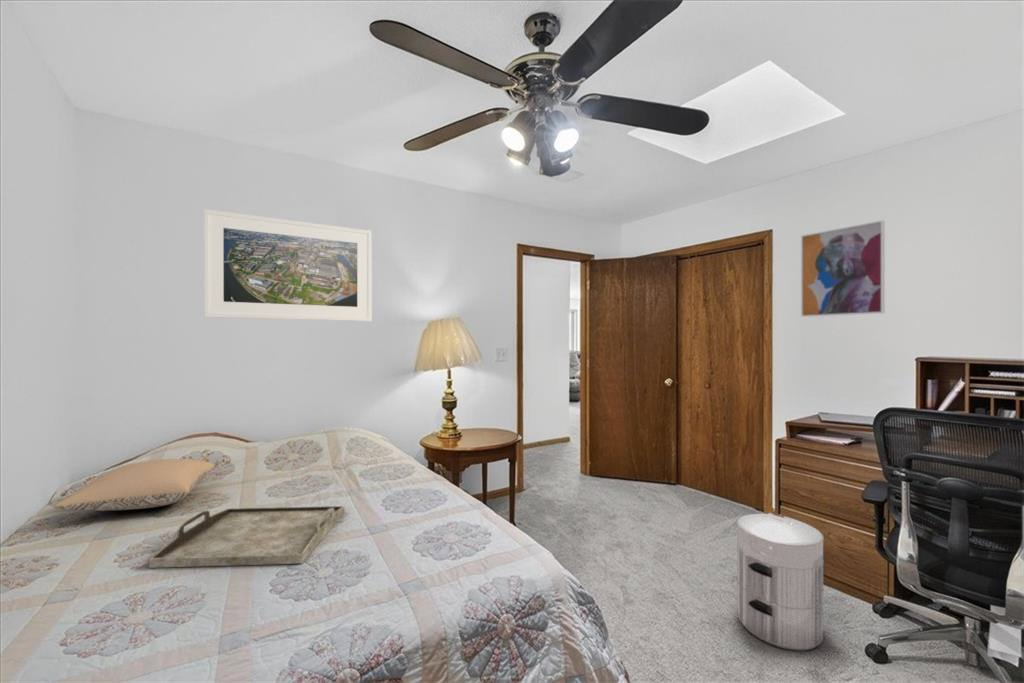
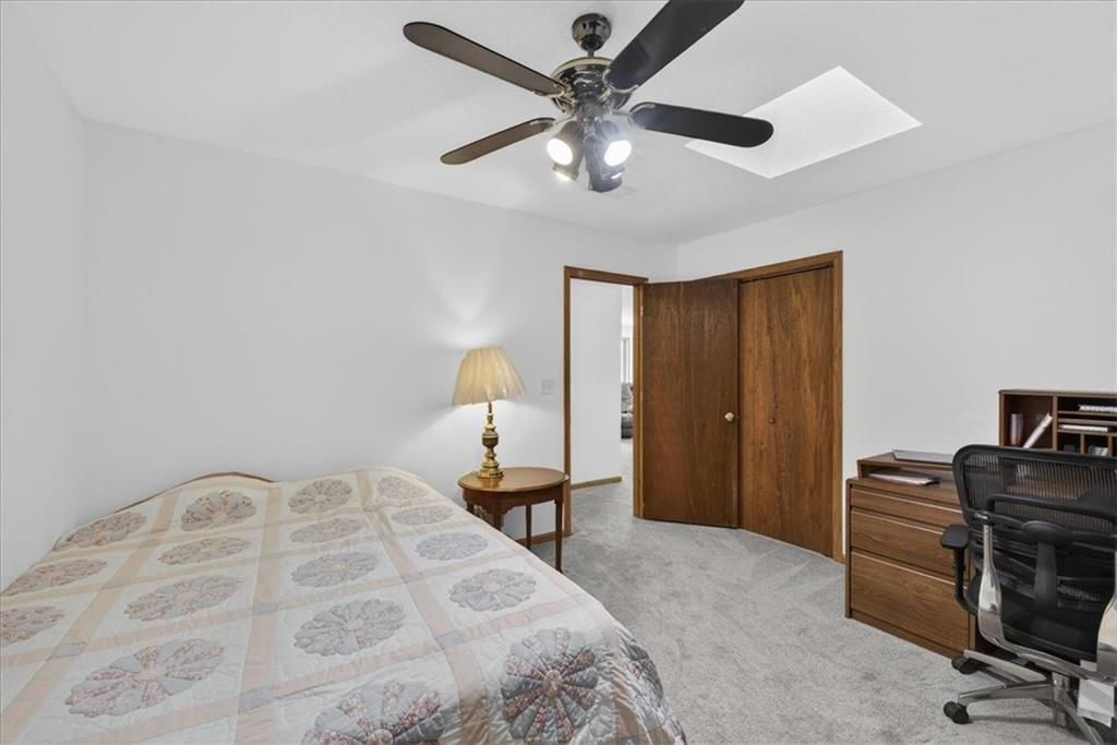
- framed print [203,208,373,322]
- pillow [53,458,216,512]
- waste bin [736,512,825,651]
- wall art [800,219,886,318]
- serving tray [149,505,346,569]
